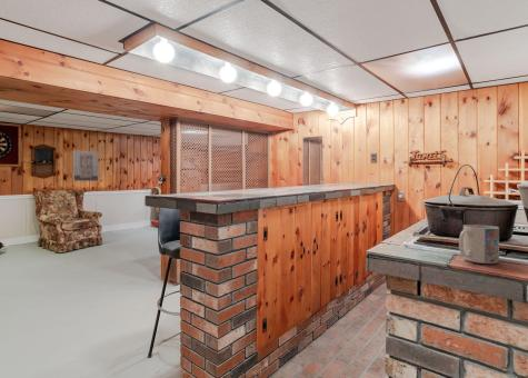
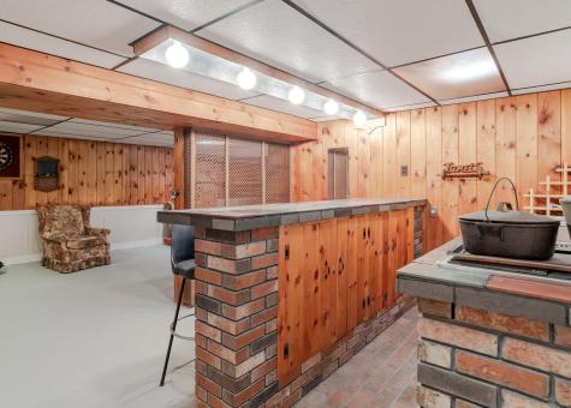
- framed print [72,149,100,182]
- mug [458,223,500,265]
